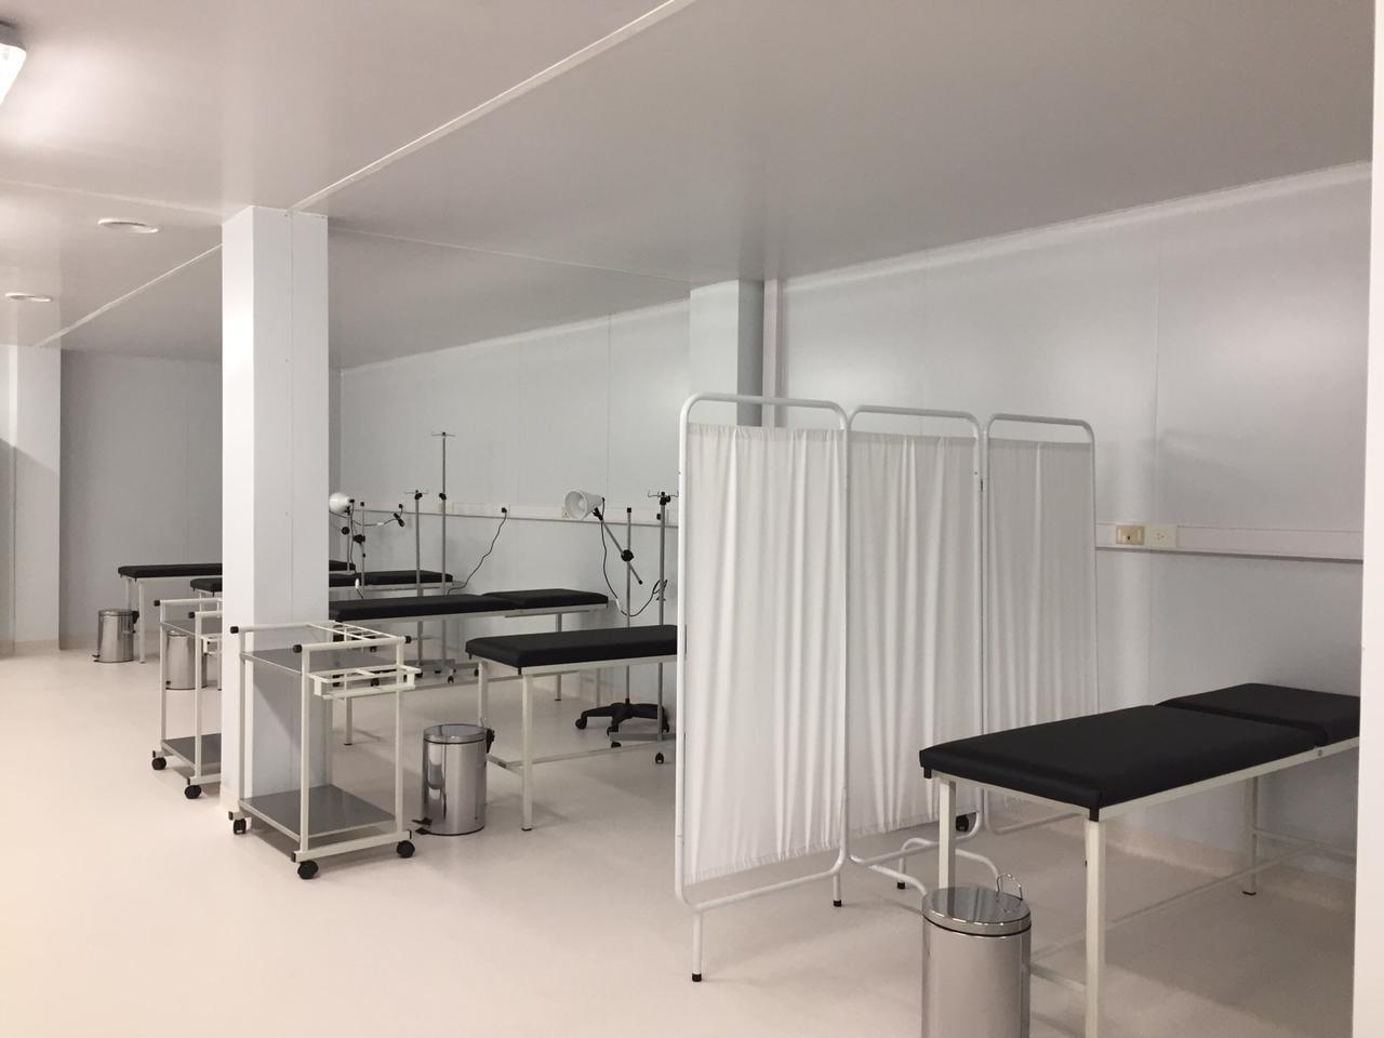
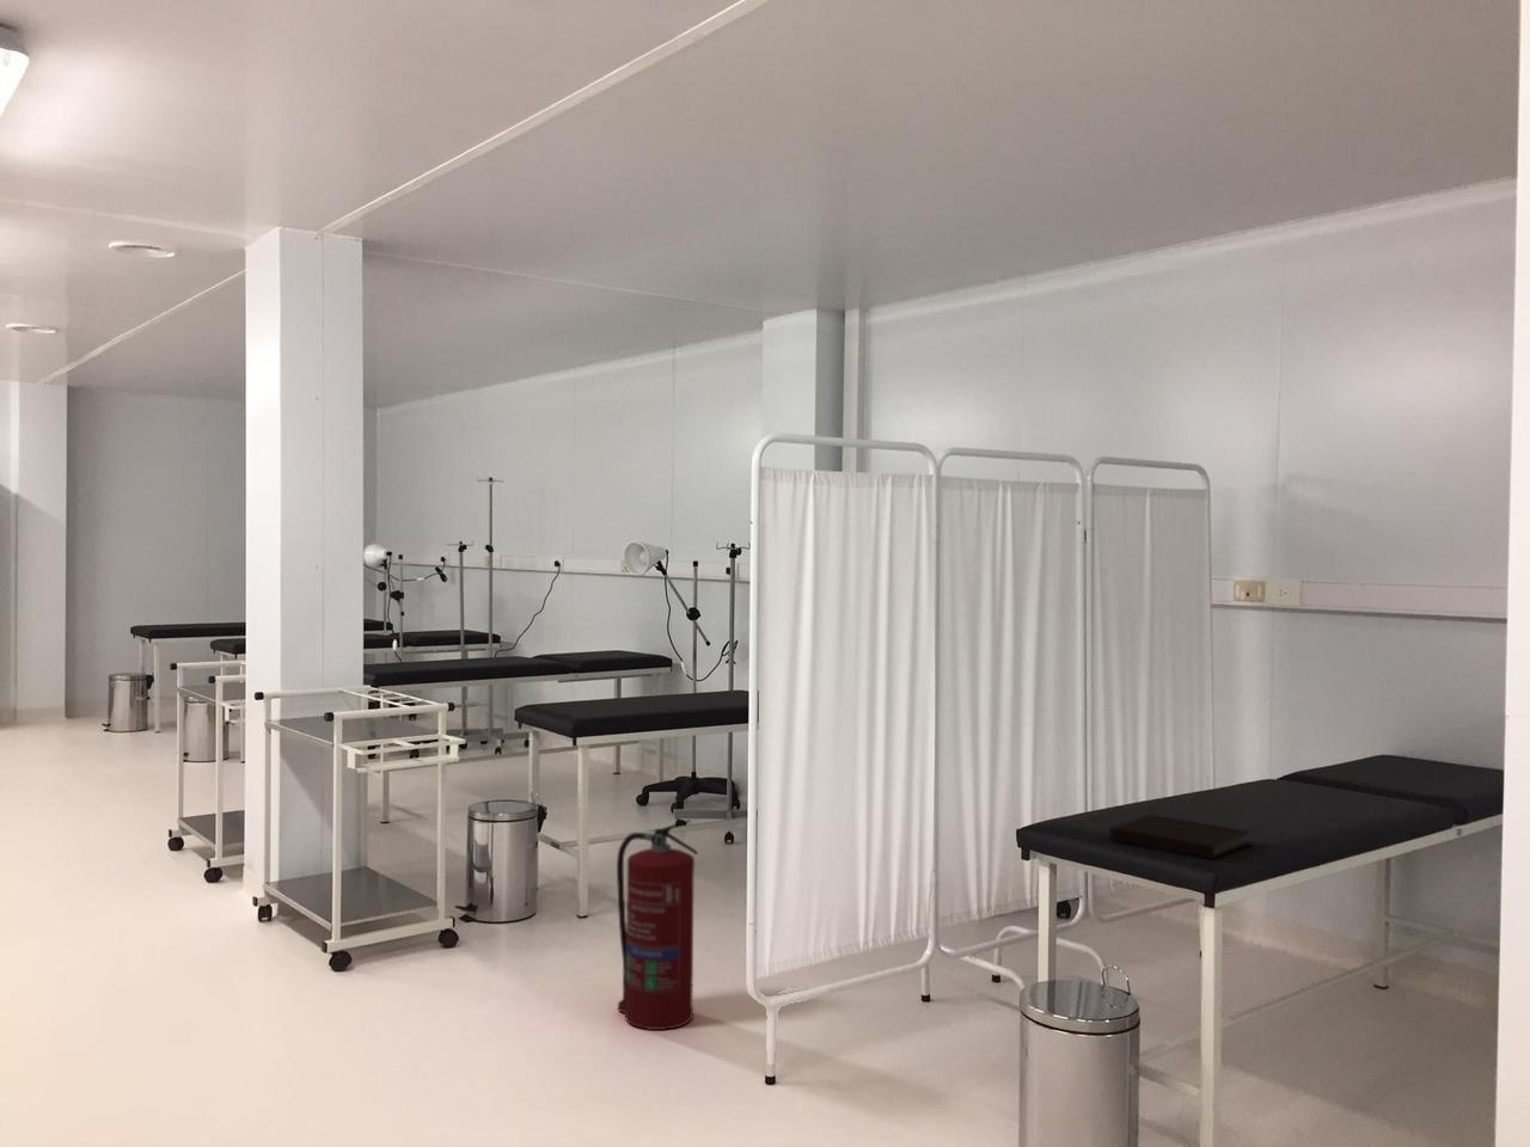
+ notebook [1108,813,1253,860]
+ fire extinguisher [616,818,699,1031]
